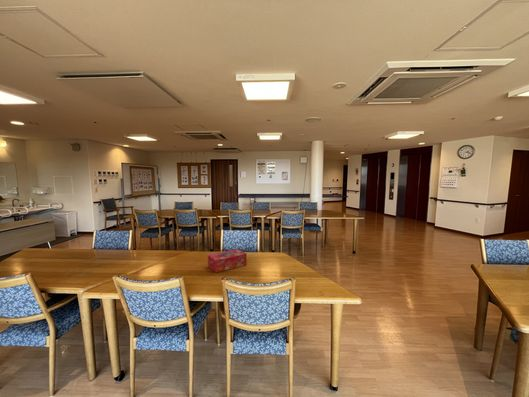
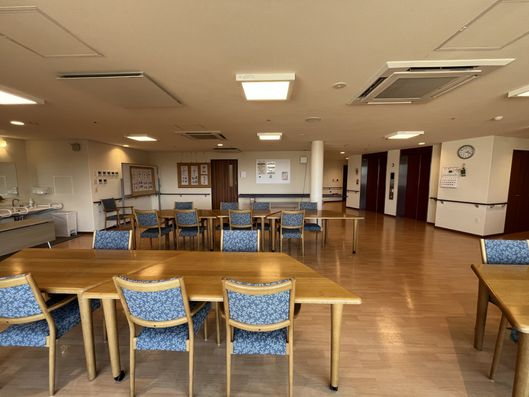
- tissue box [207,248,248,273]
